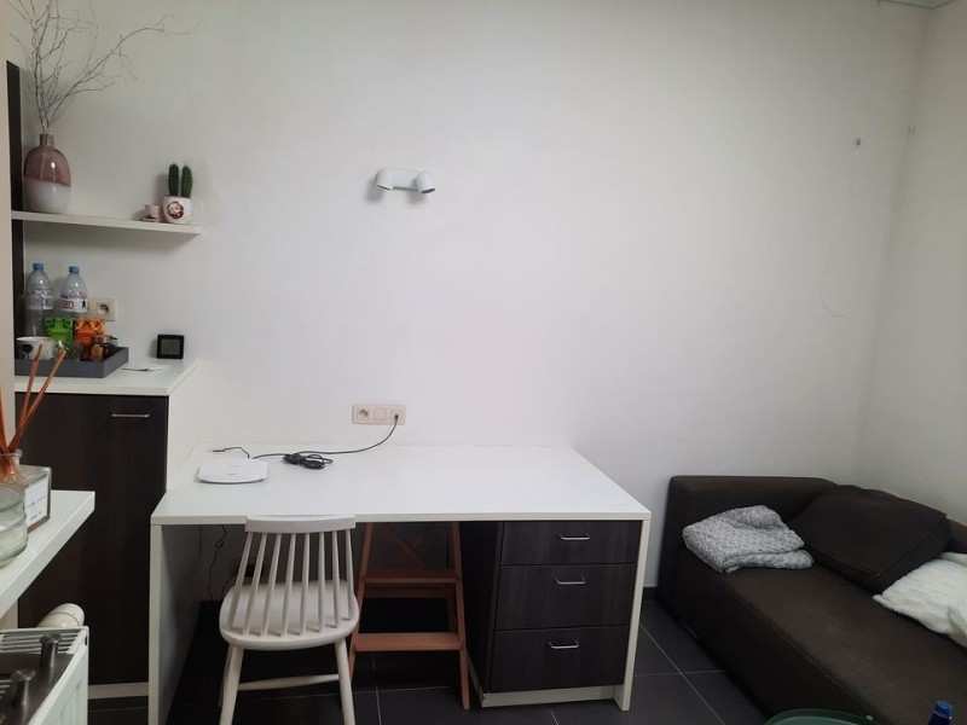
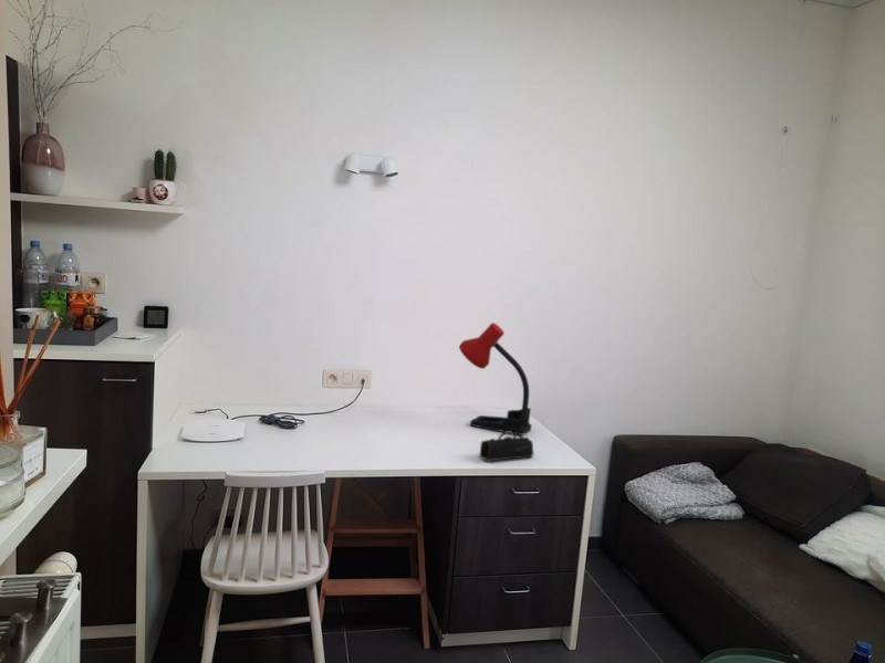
+ desk lamp [458,322,532,436]
+ pencil case [478,431,534,462]
